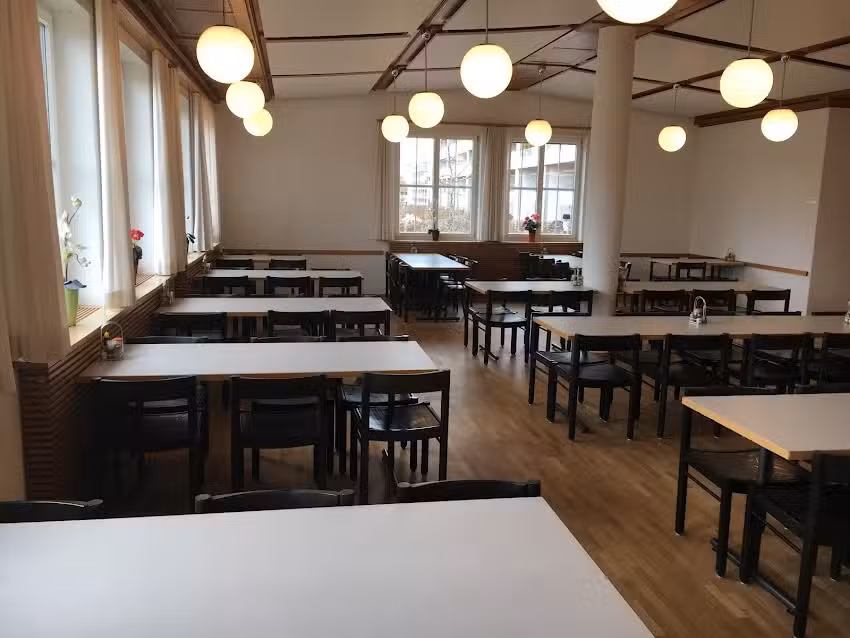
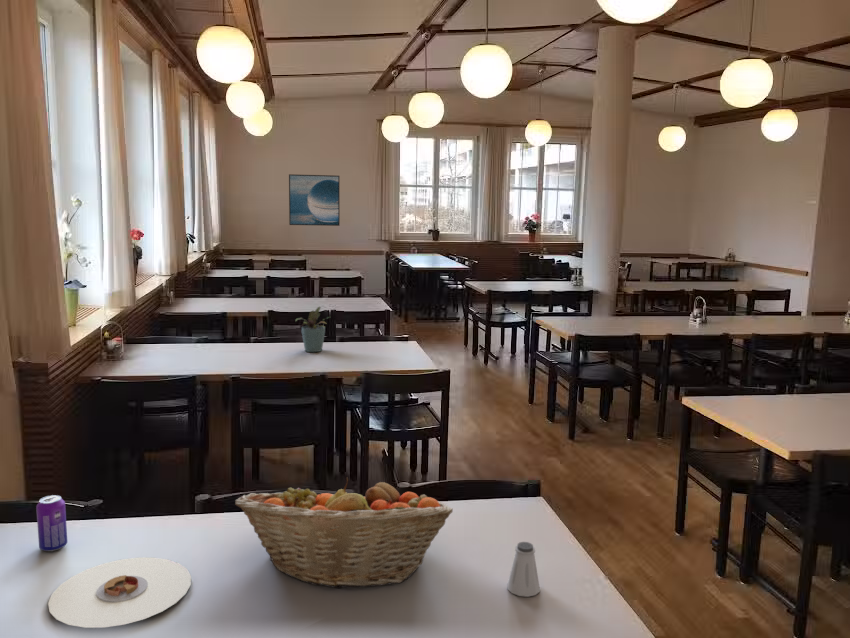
+ beverage can [35,494,68,552]
+ plate [47,557,192,629]
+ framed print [288,173,341,227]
+ saltshaker [506,541,541,598]
+ fruit basket [234,477,454,589]
+ potted plant [294,306,331,353]
